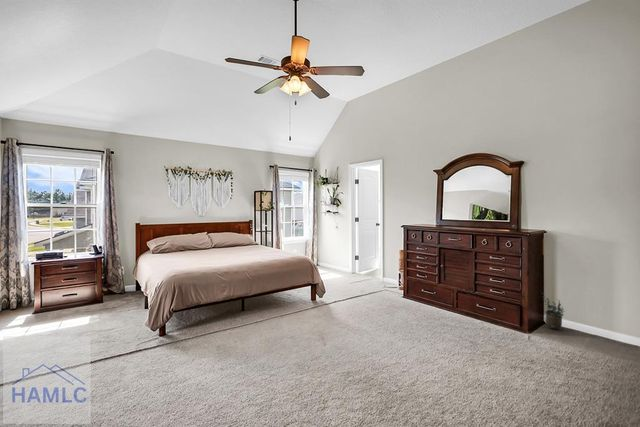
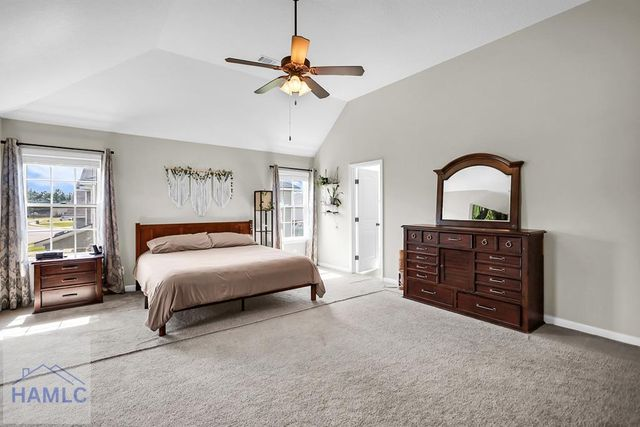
- potted plant [541,292,566,330]
